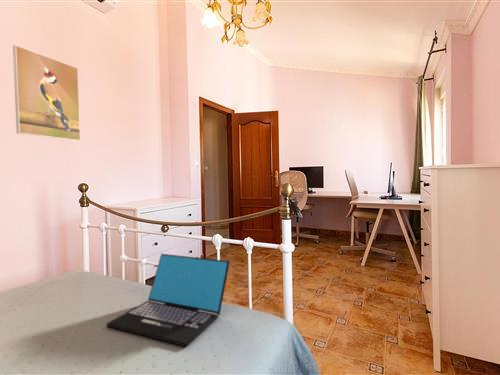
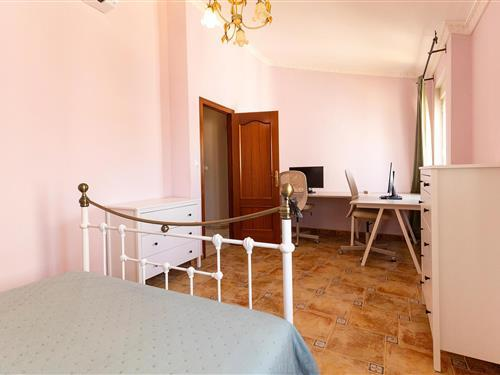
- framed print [12,44,81,142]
- laptop [105,253,231,348]
